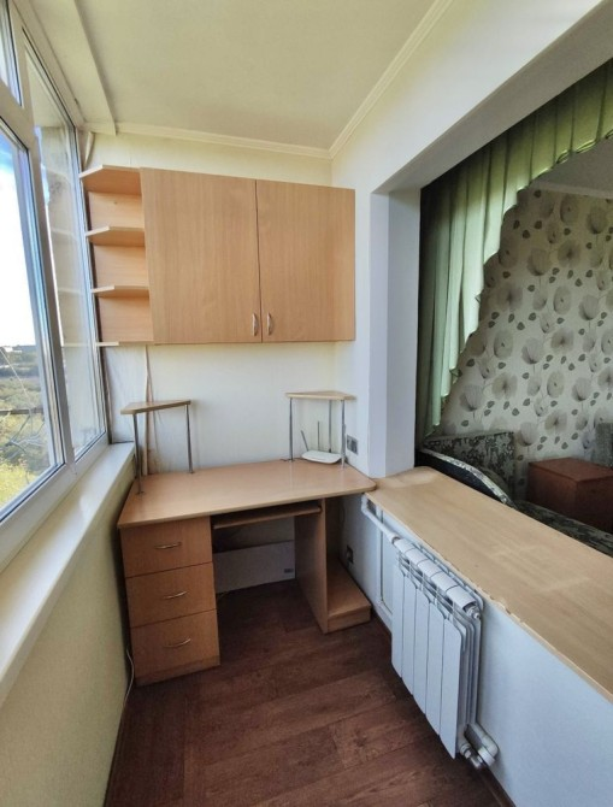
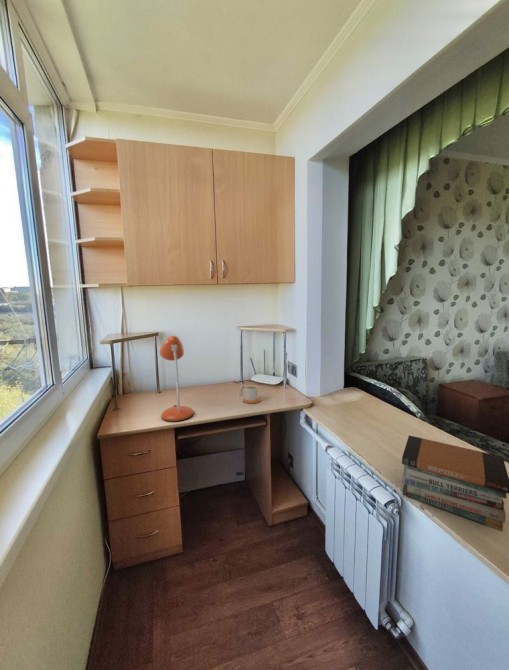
+ desk lamp [159,335,195,423]
+ book stack [401,434,509,532]
+ mug [239,384,262,404]
